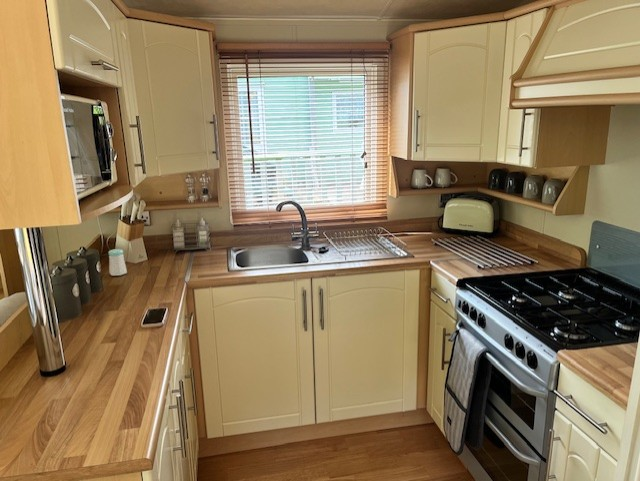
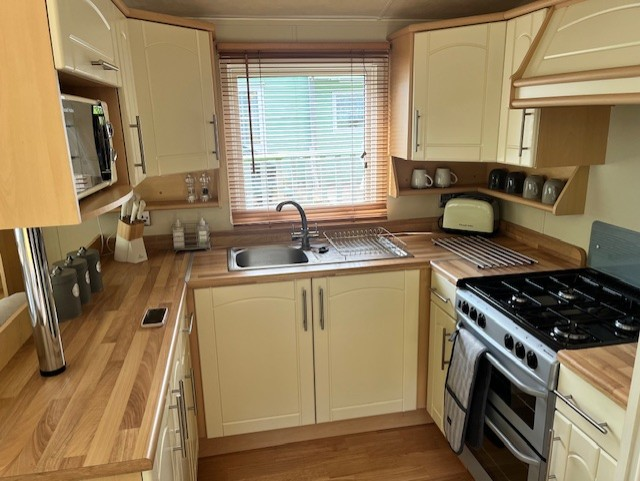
- salt shaker [107,248,128,277]
